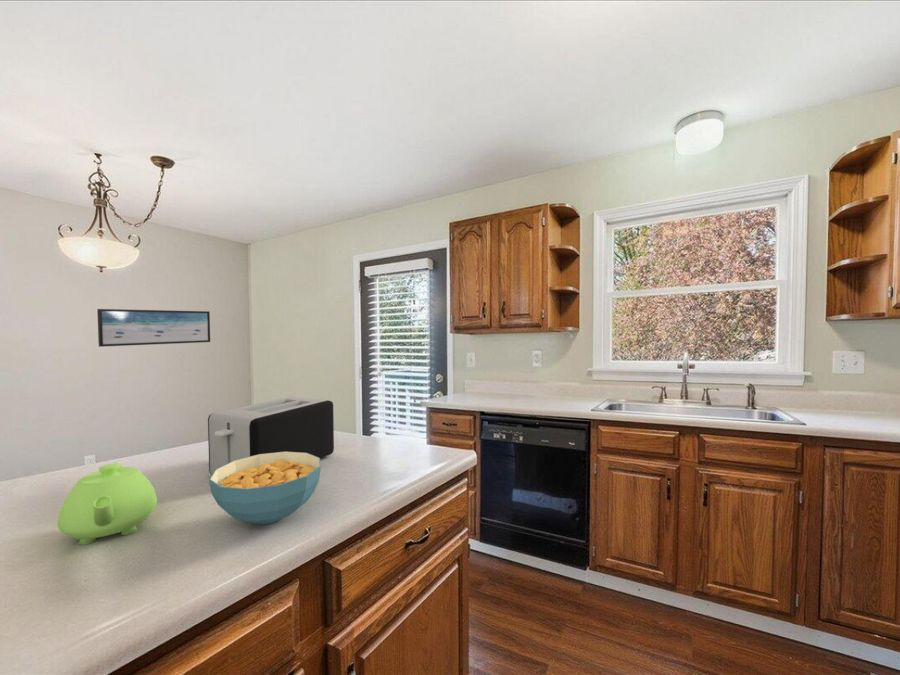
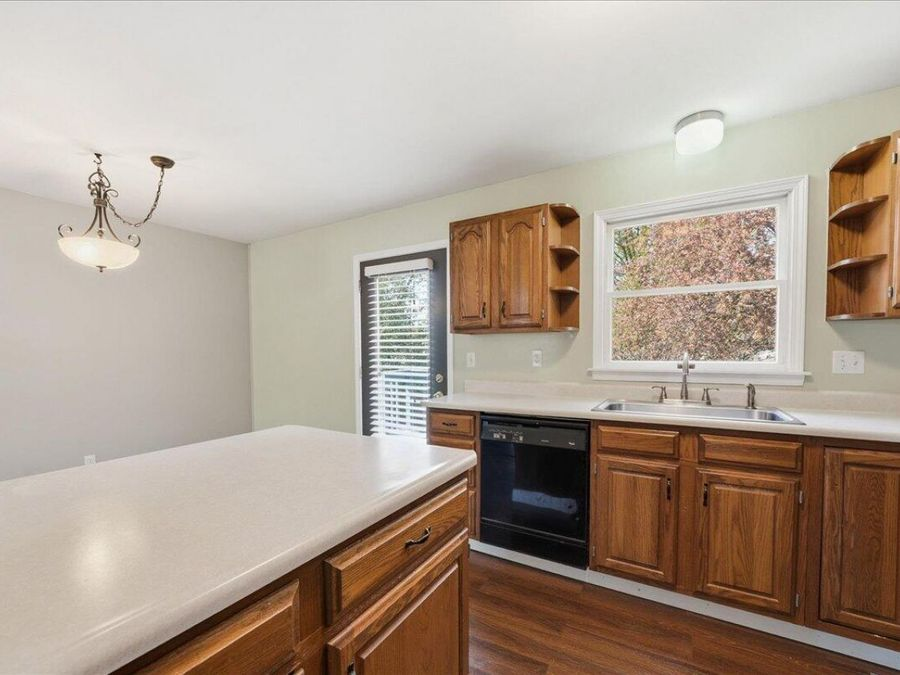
- cereal bowl [208,452,322,525]
- teapot [57,461,158,546]
- toaster [207,396,335,476]
- wall art [96,308,211,348]
